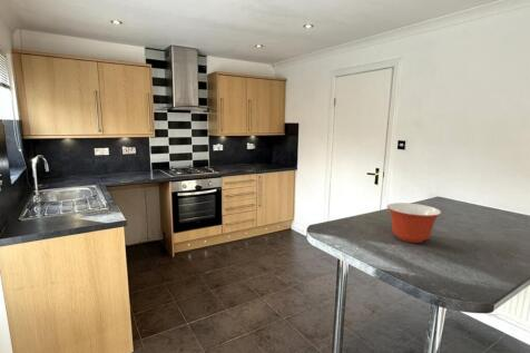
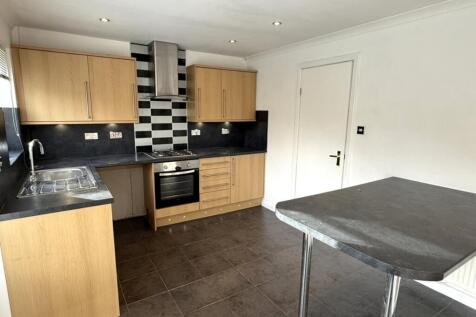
- mixing bowl [385,202,442,244]
